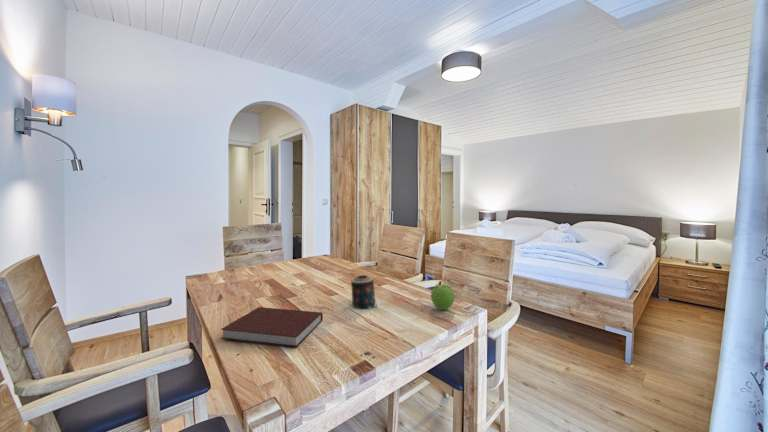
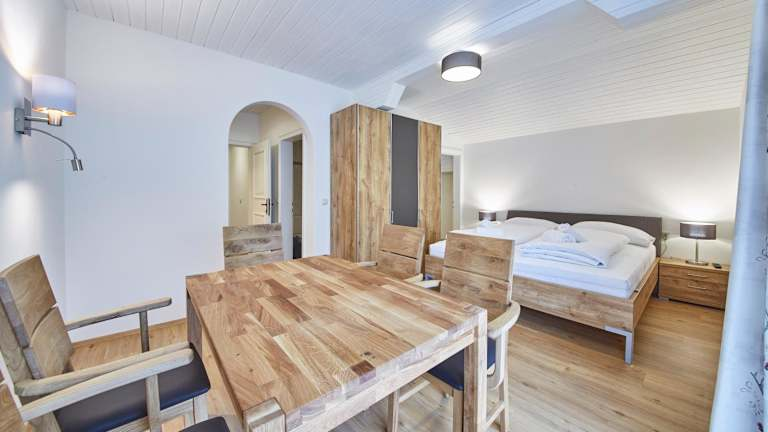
- fruit [430,282,456,311]
- notebook [220,306,324,348]
- candle [350,274,379,309]
